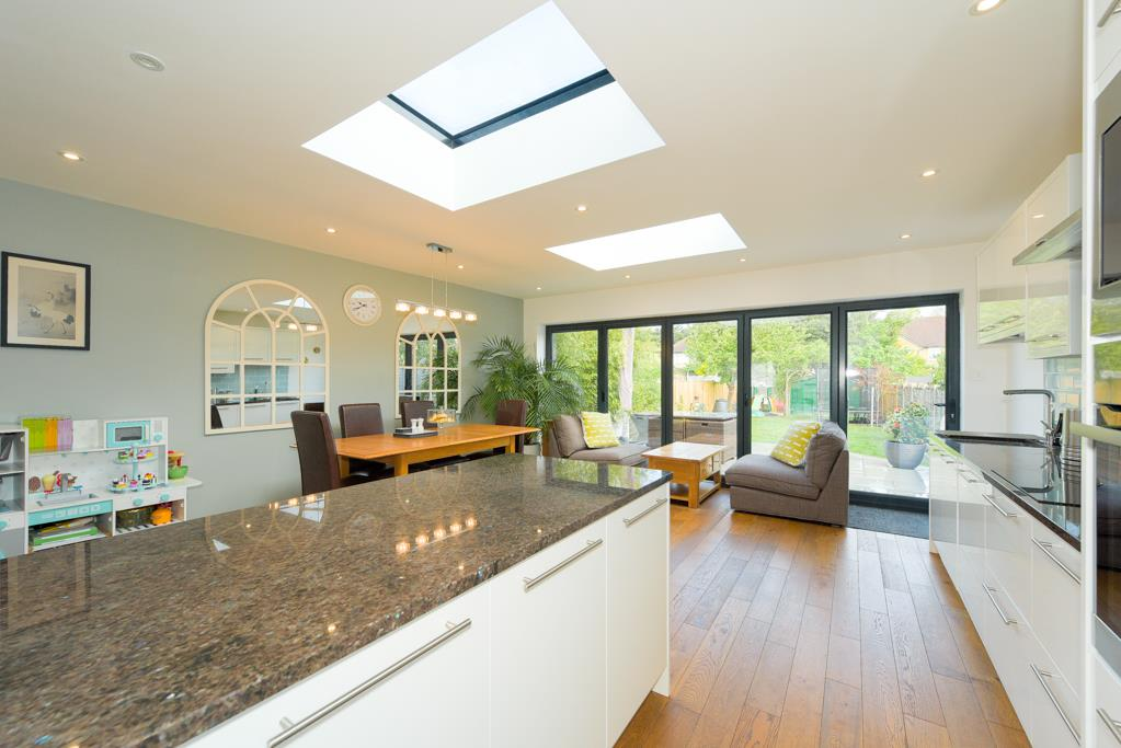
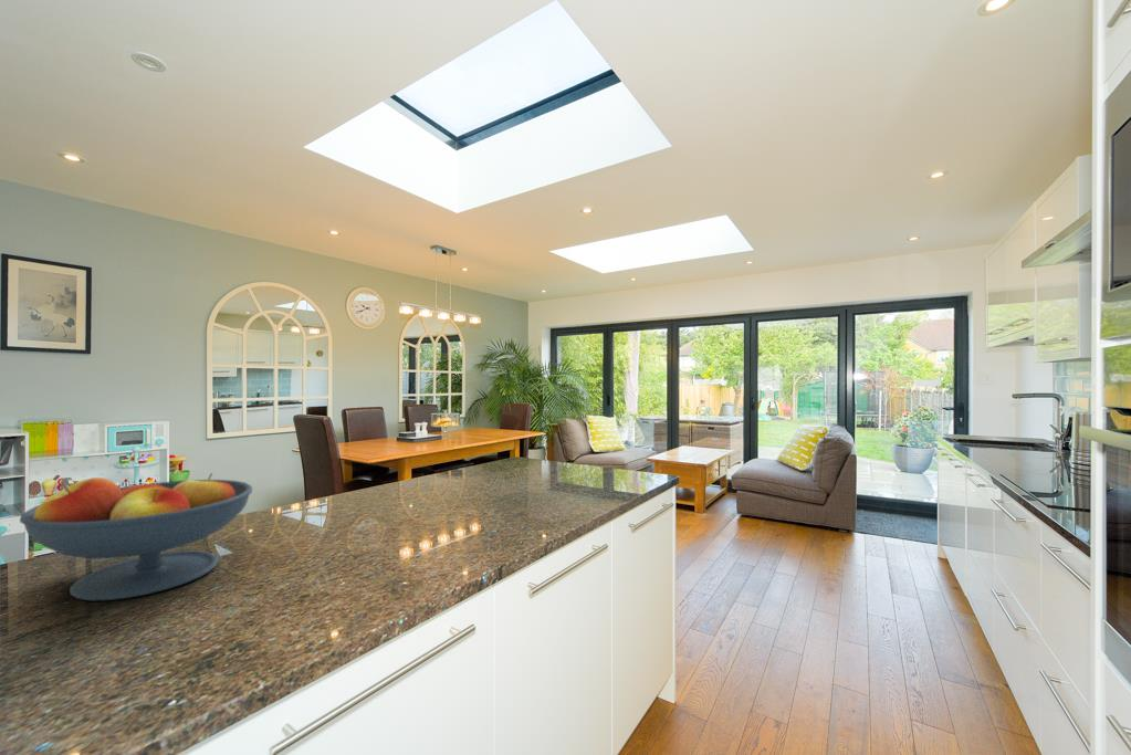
+ fruit bowl [19,472,253,601]
